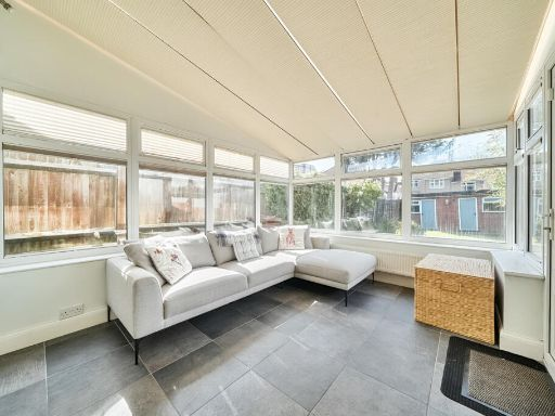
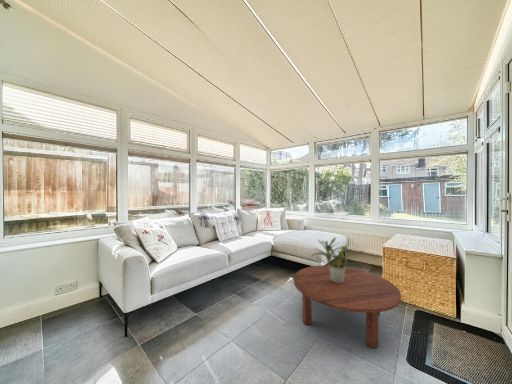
+ coffee table [293,264,402,349]
+ potted plant [310,236,365,283]
